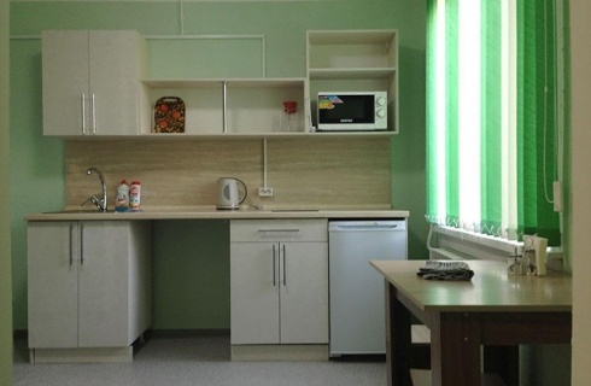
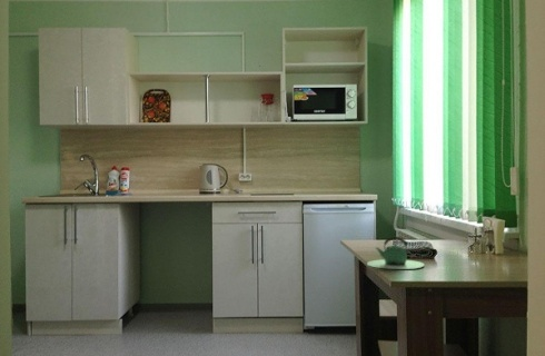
+ teapot [366,236,425,270]
